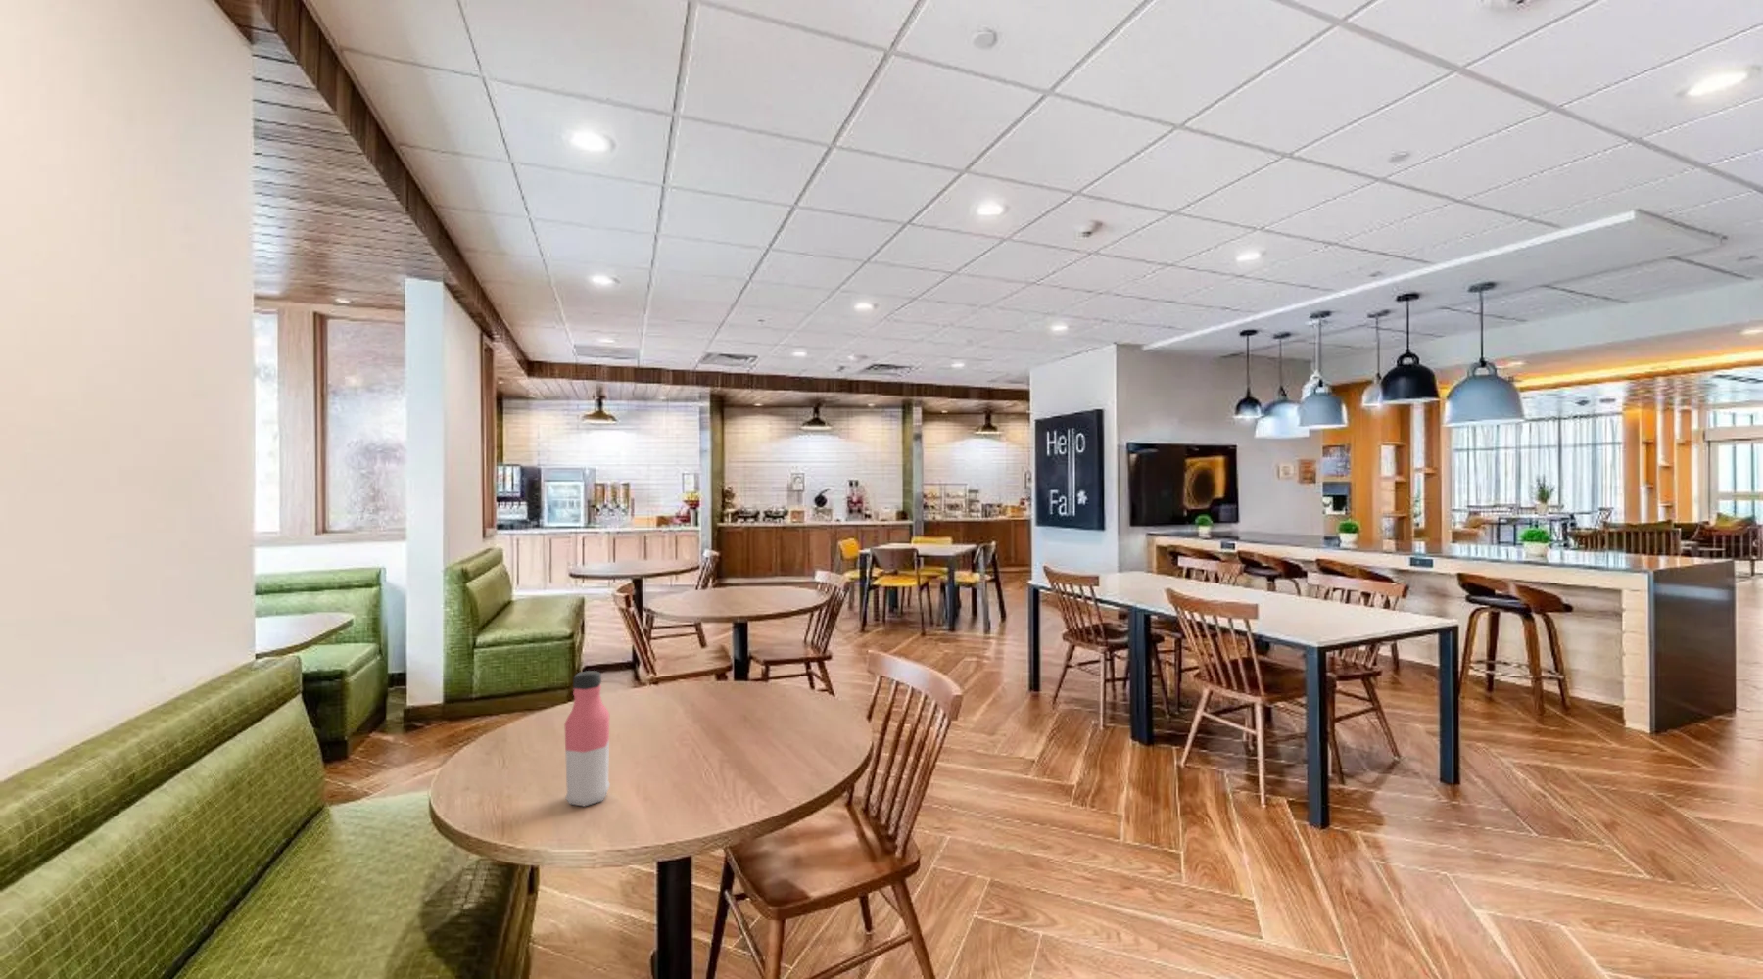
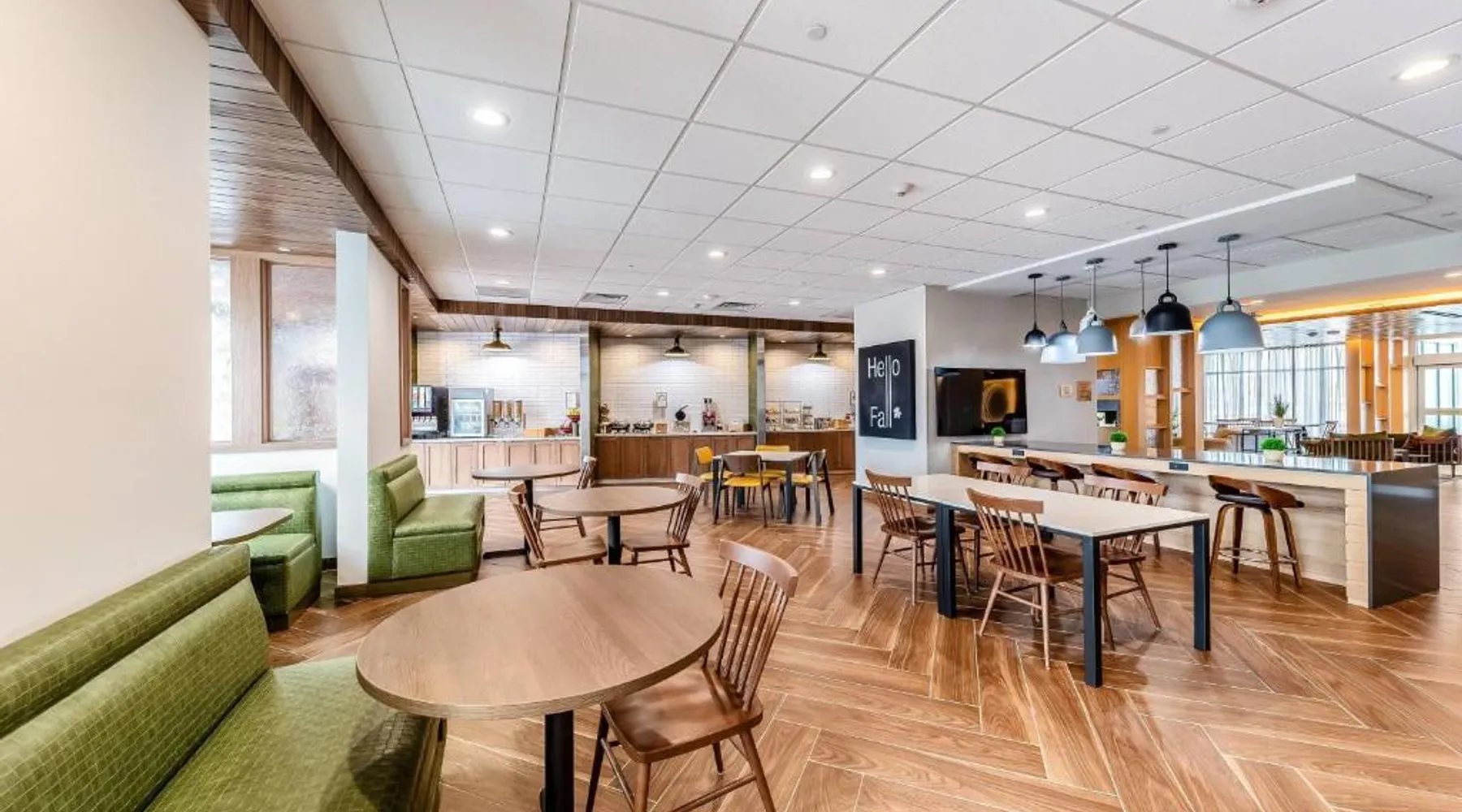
- water bottle [563,669,611,808]
